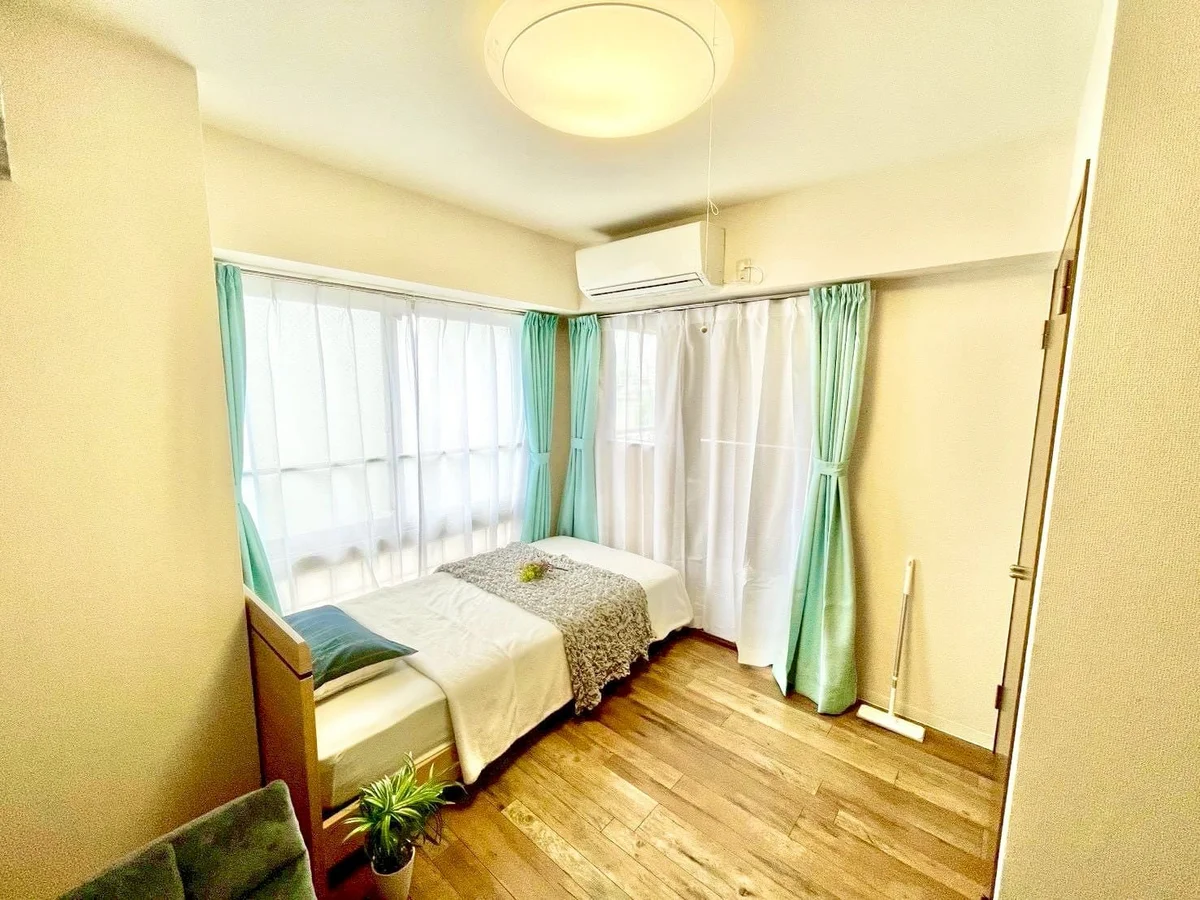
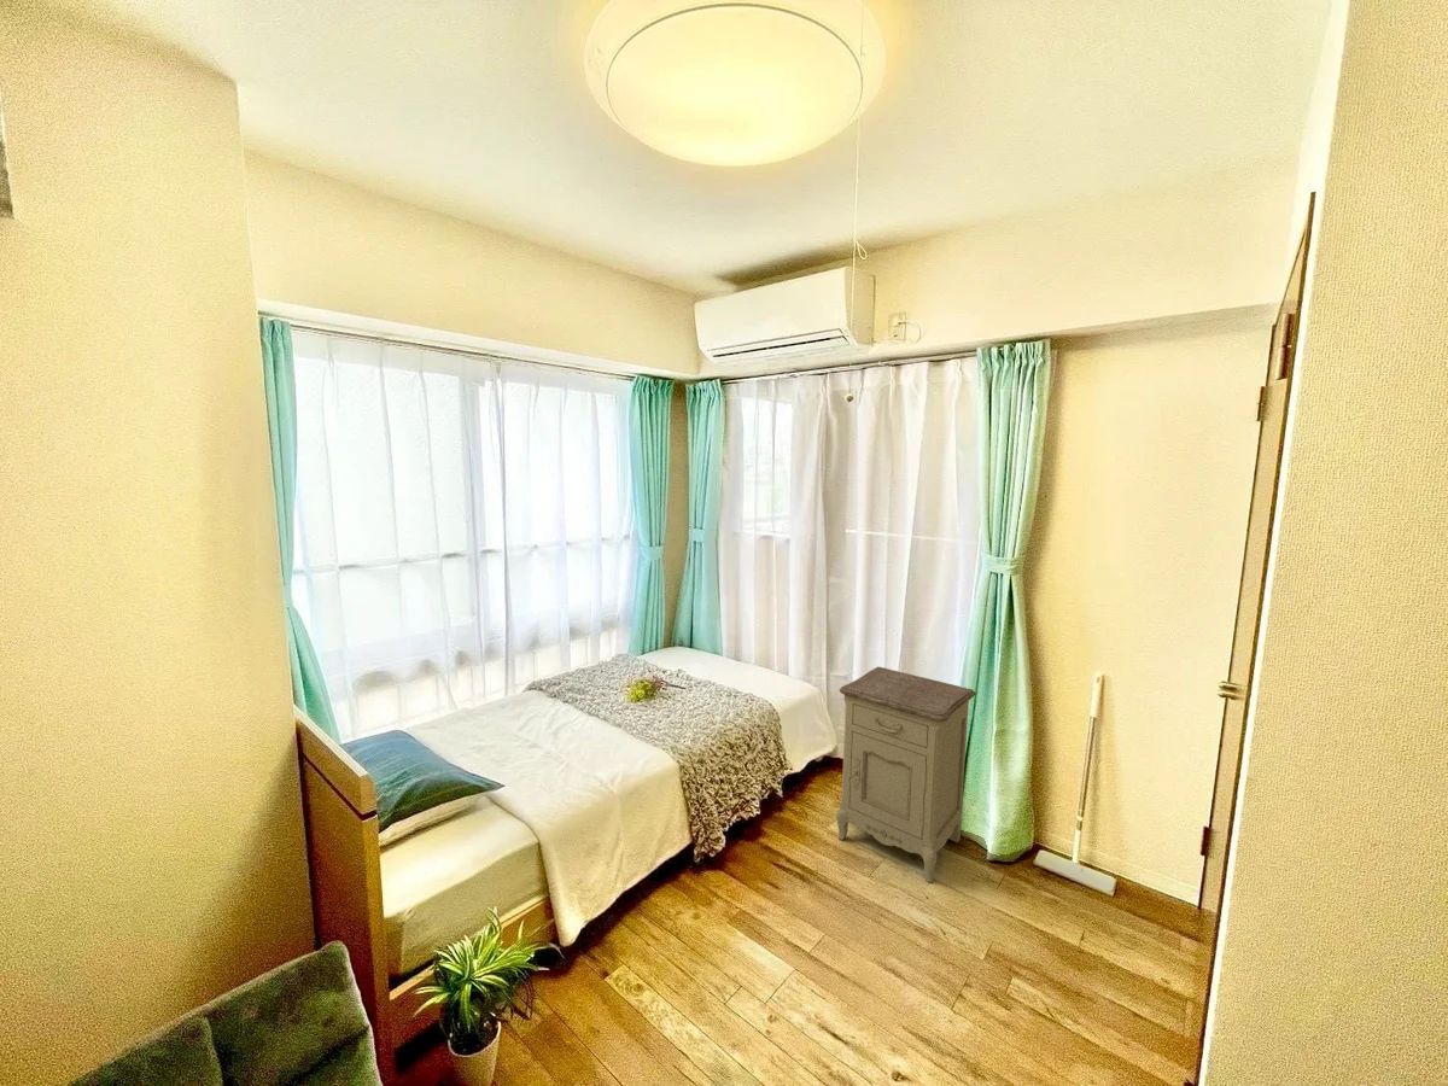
+ nightstand [835,666,977,883]
